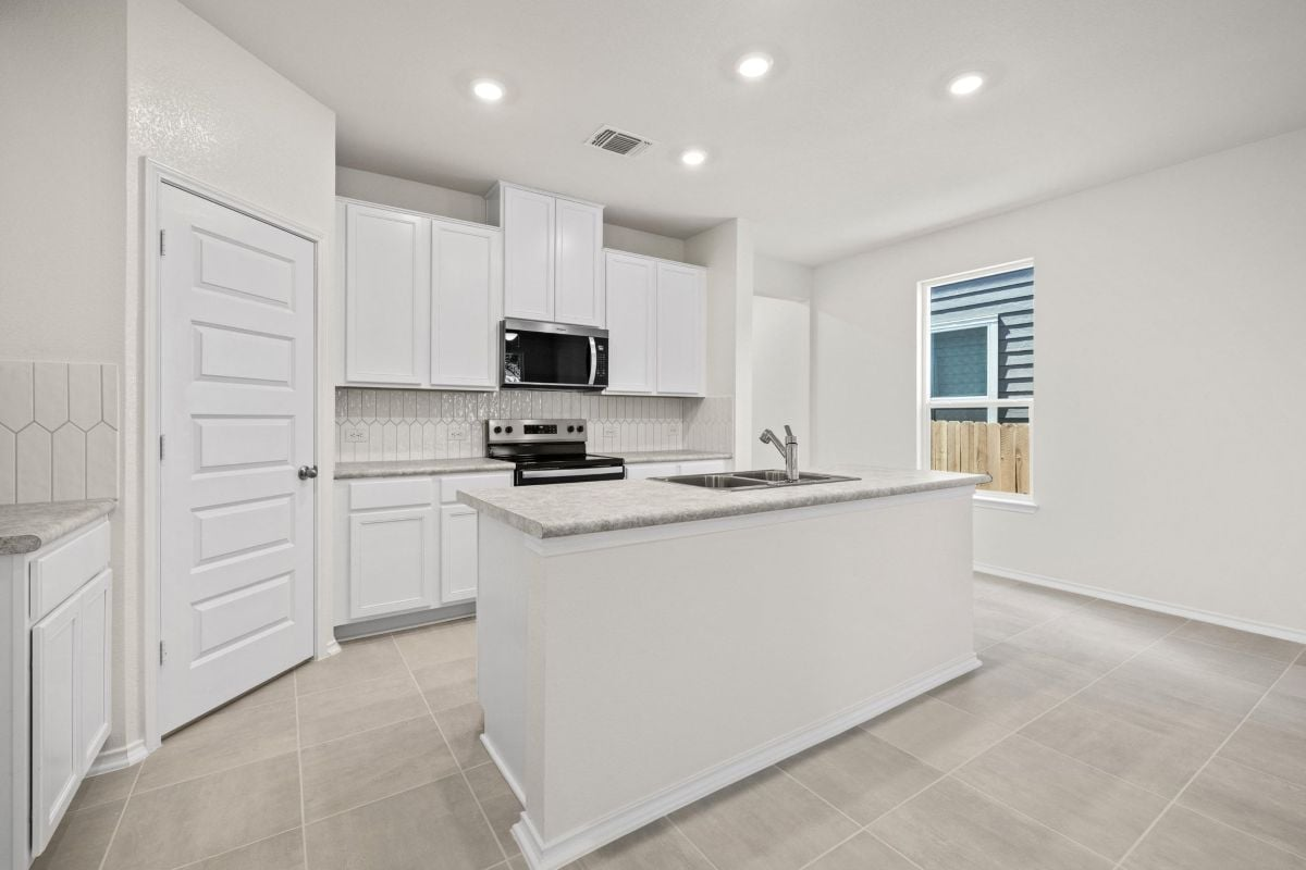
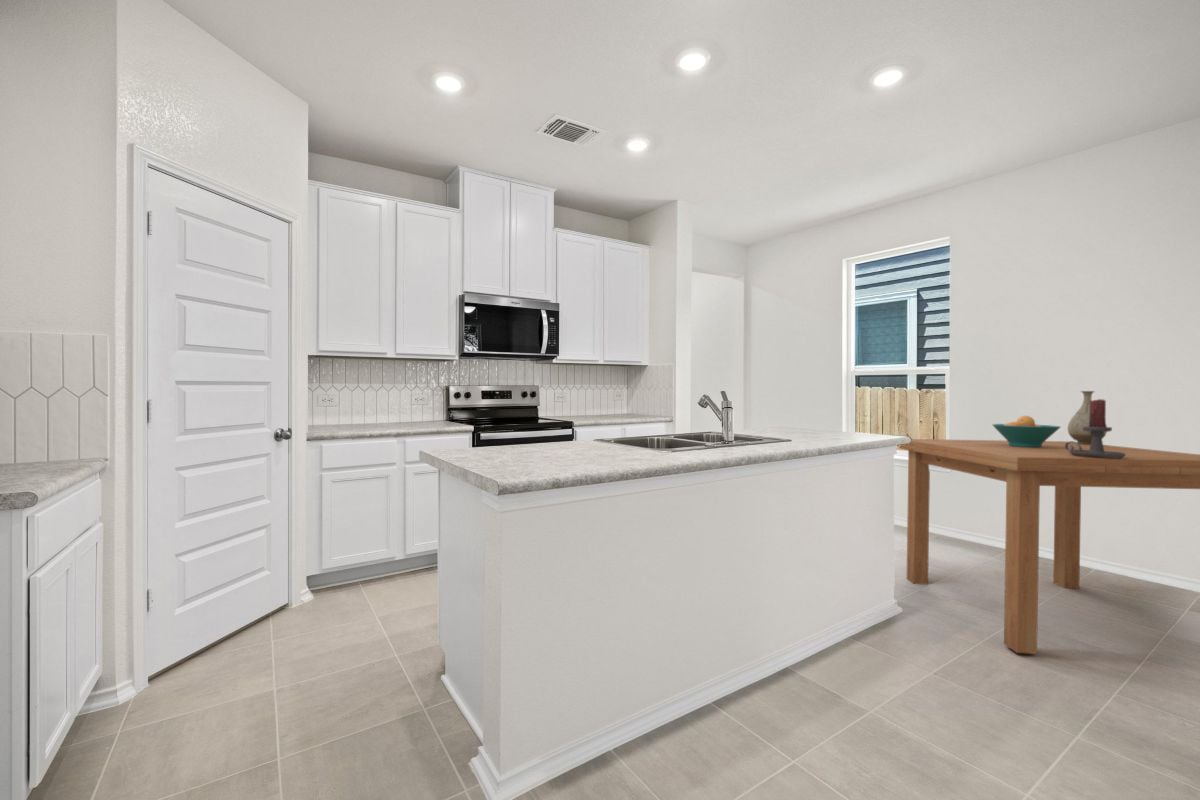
+ candle holder [1065,398,1126,459]
+ fruit bowl [991,415,1061,447]
+ vase [1067,390,1108,445]
+ dining table [898,438,1200,655]
